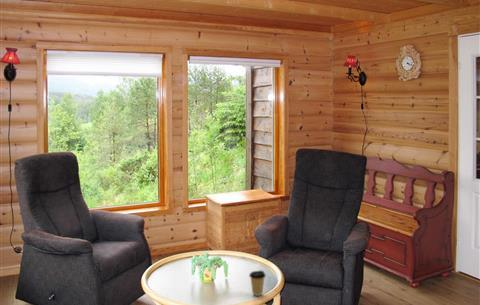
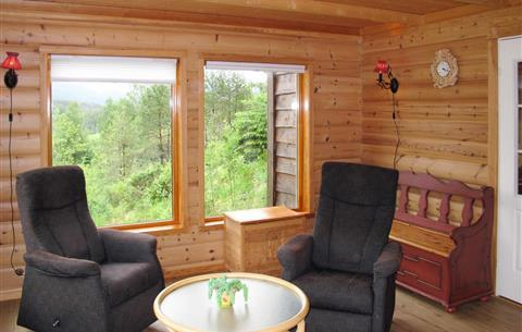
- coffee cup [248,270,267,297]
